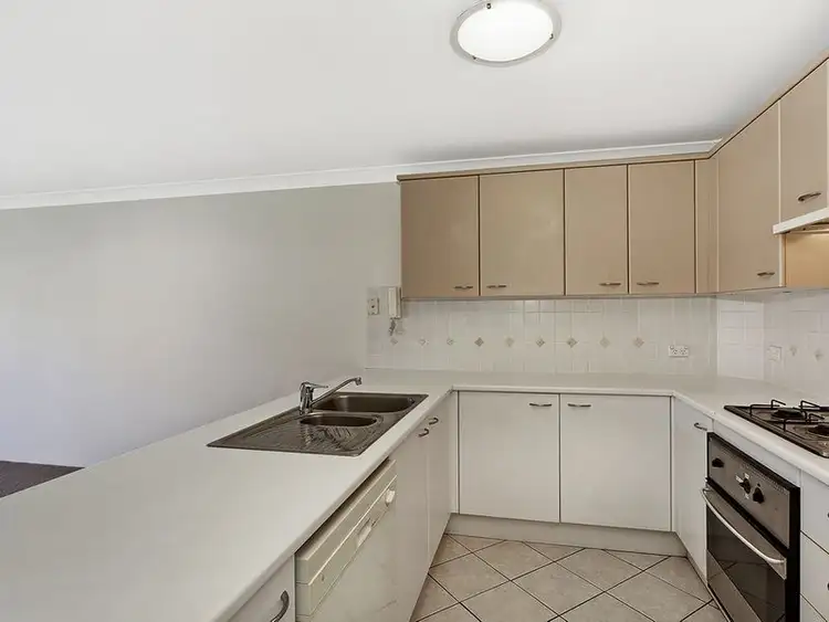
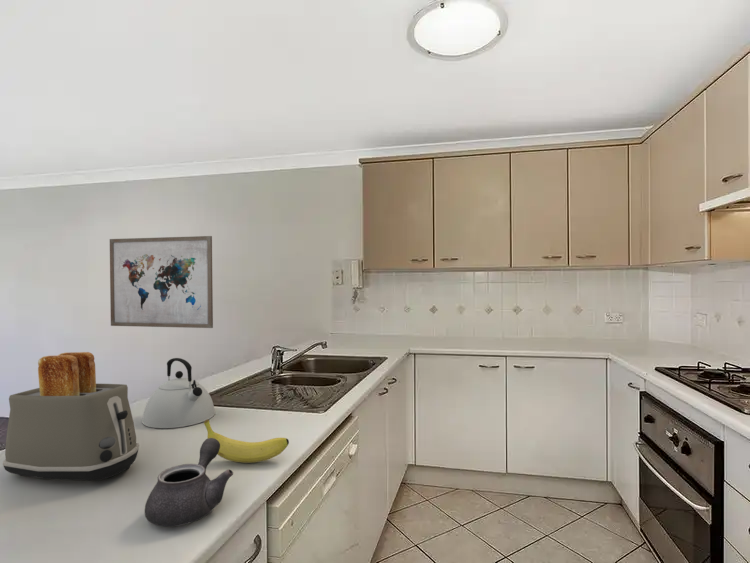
+ teapot [144,438,234,527]
+ wall art [109,235,214,329]
+ fruit [203,419,290,464]
+ toaster [2,351,140,481]
+ kettle [141,357,216,429]
